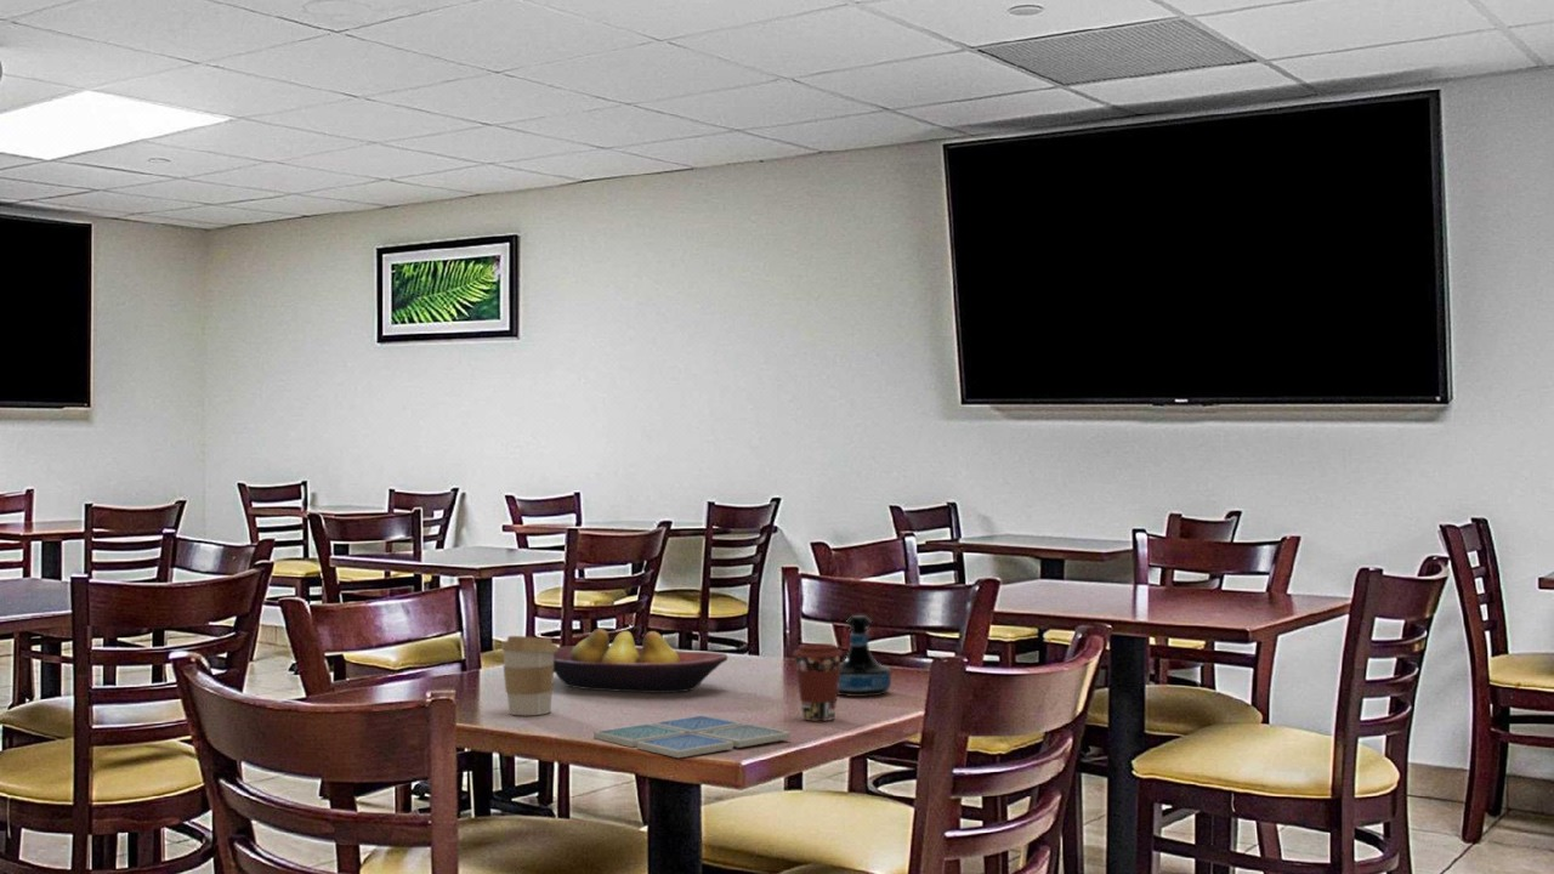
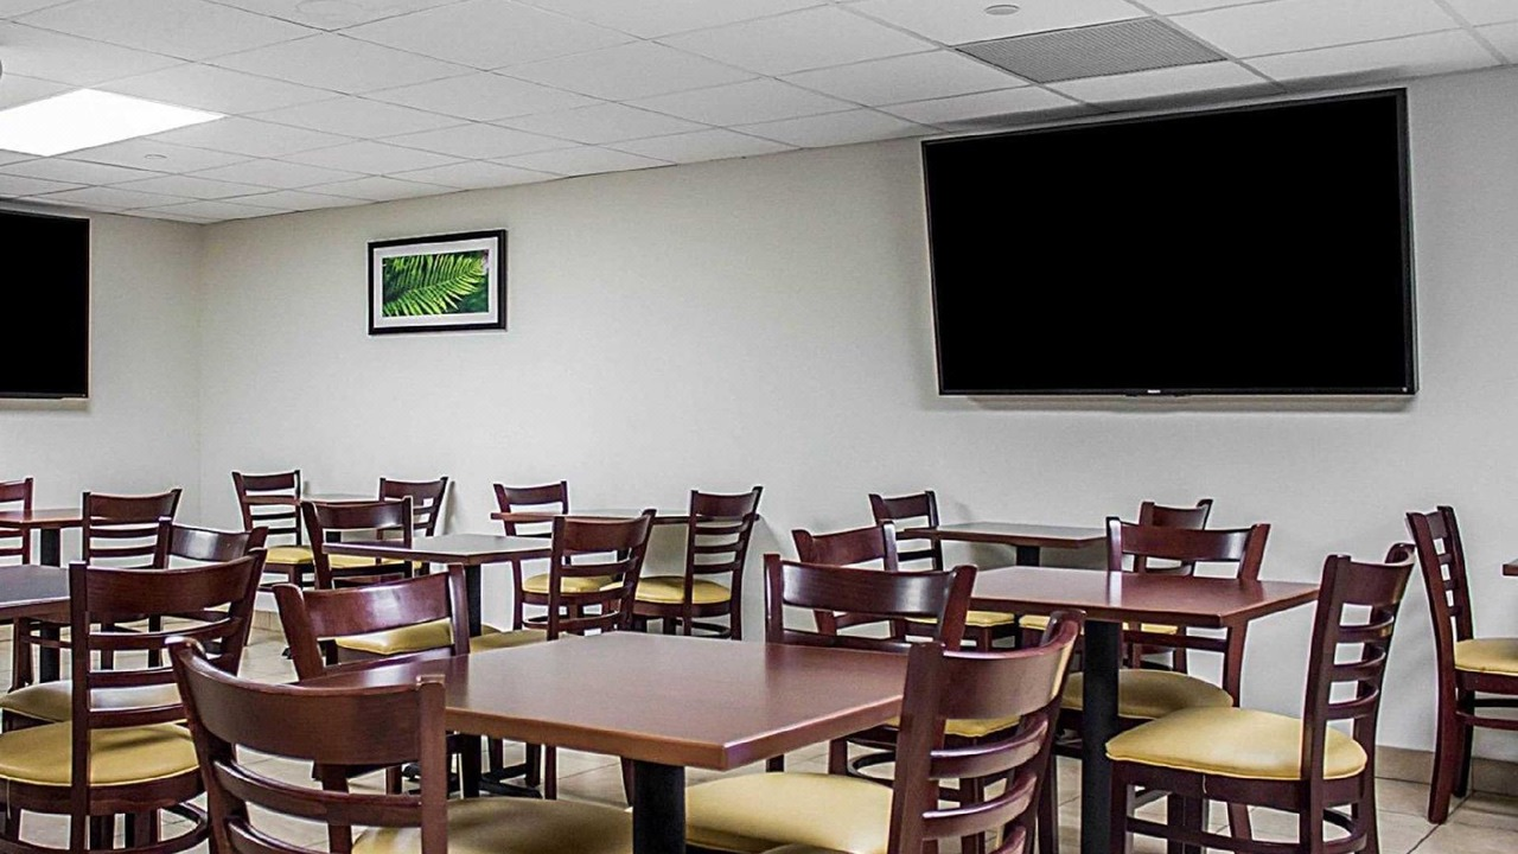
- drink coaster [592,714,792,759]
- tequila bottle [838,614,892,698]
- coffee cup [792,642,844,722]
- fruit bowl [554,628,728,694]
- coffee cup [500,635,557,716]
